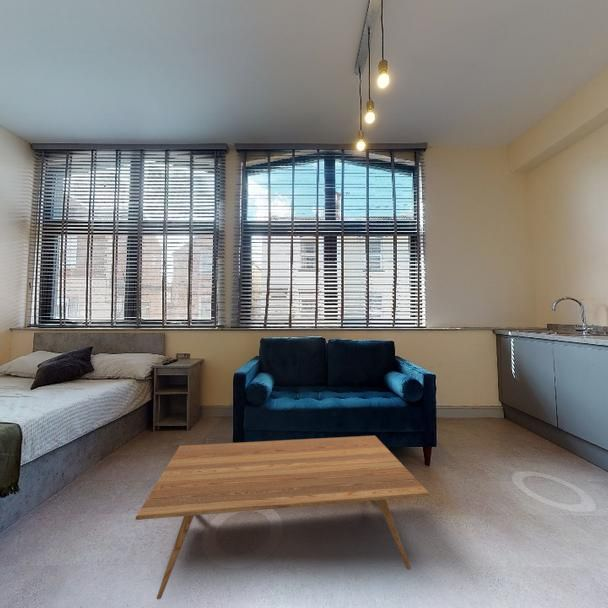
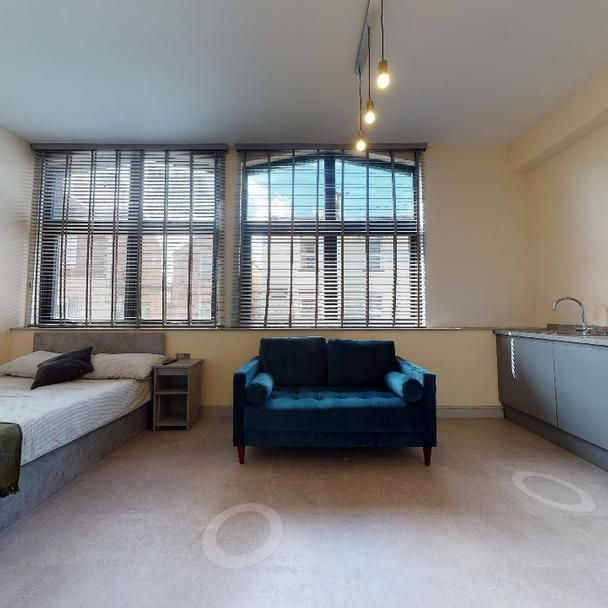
- coffee table [135,435,430,600]
